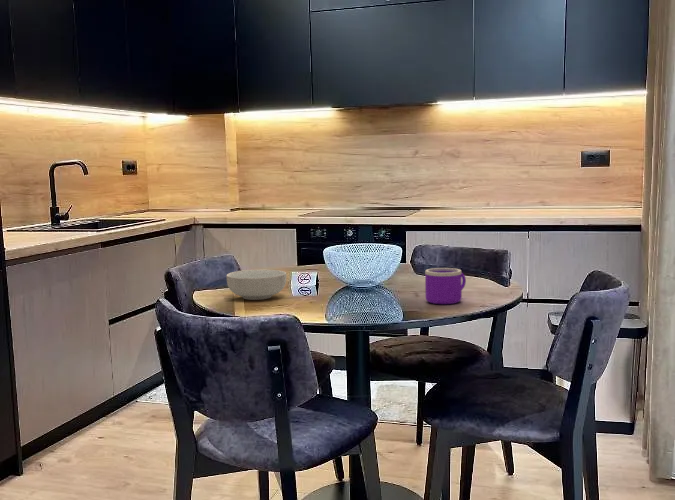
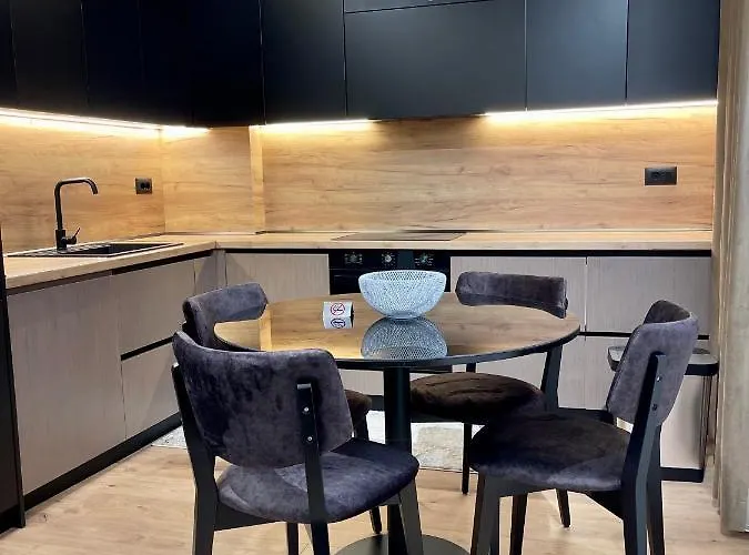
- cereal bowl [226,268,287,301]
- mug [424,267,467,305]
